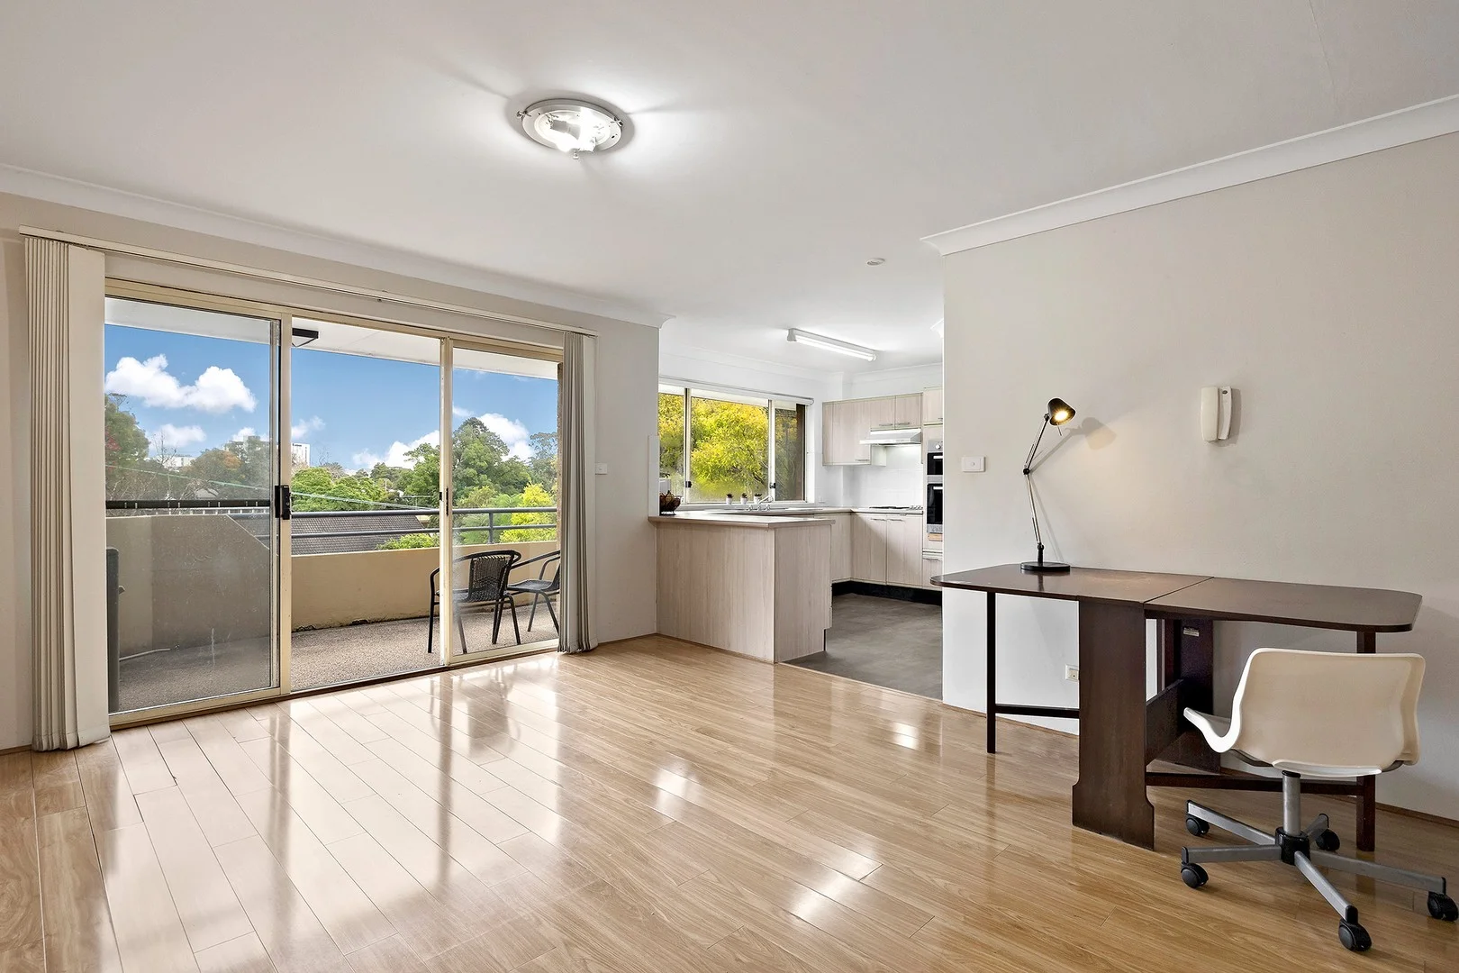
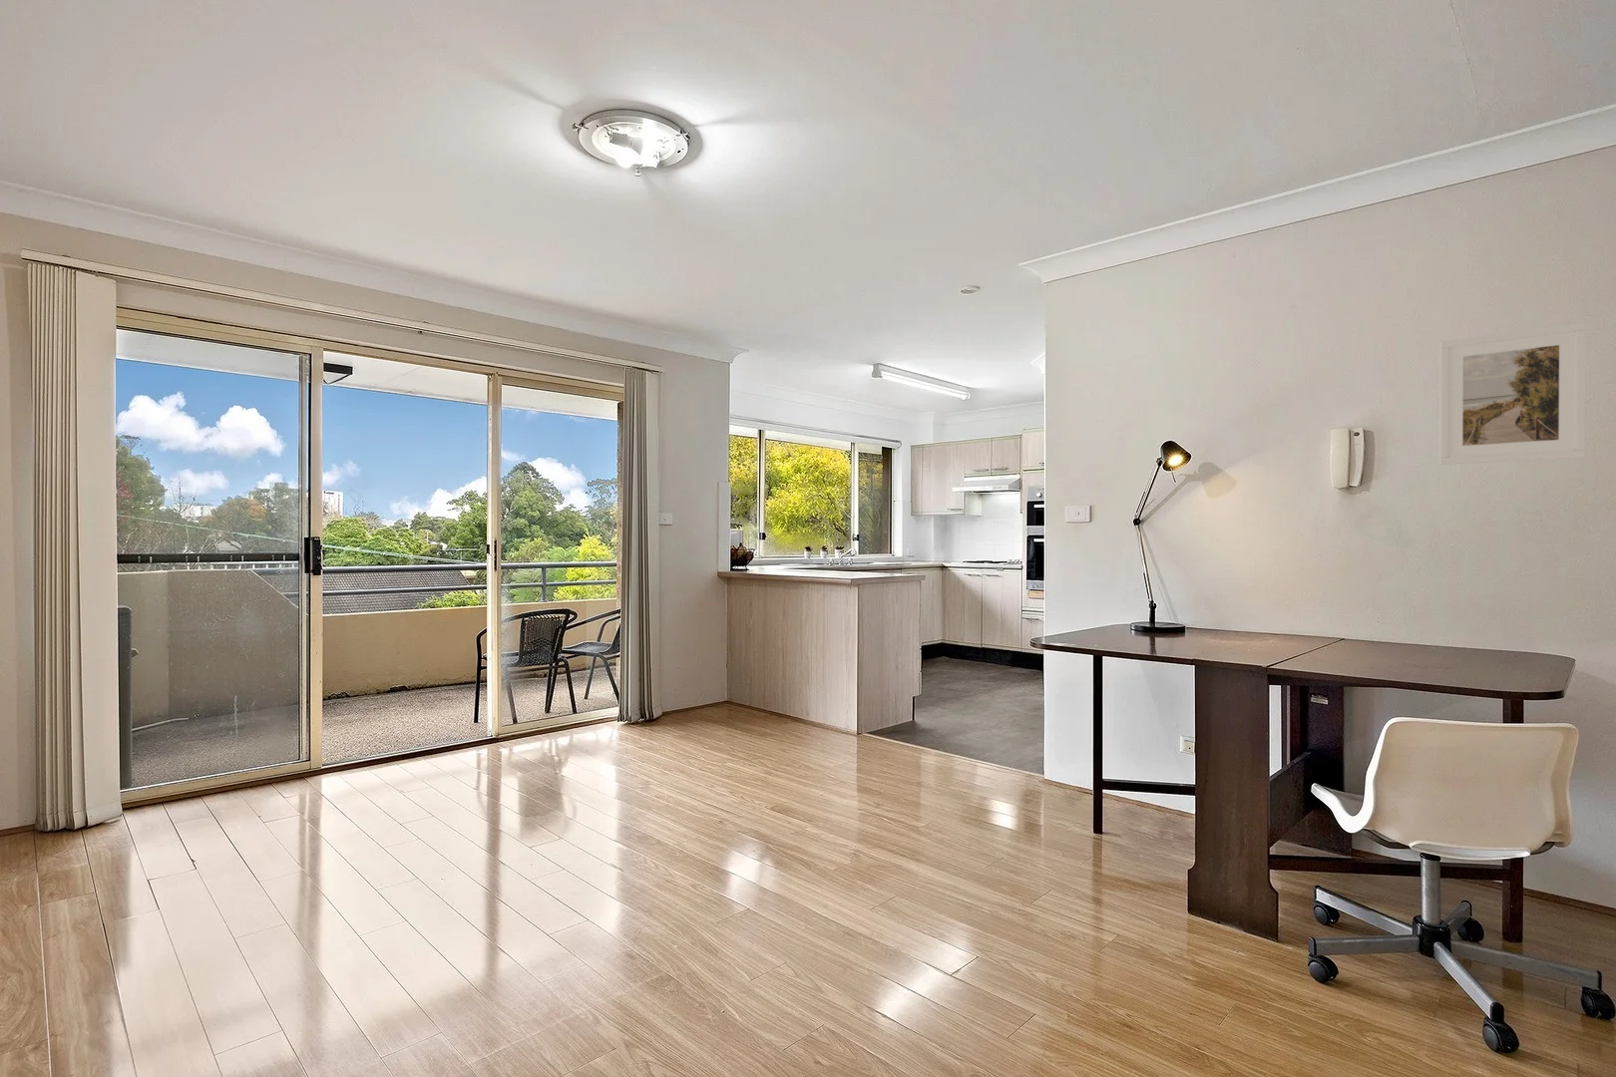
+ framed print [1438,321,1587,465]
